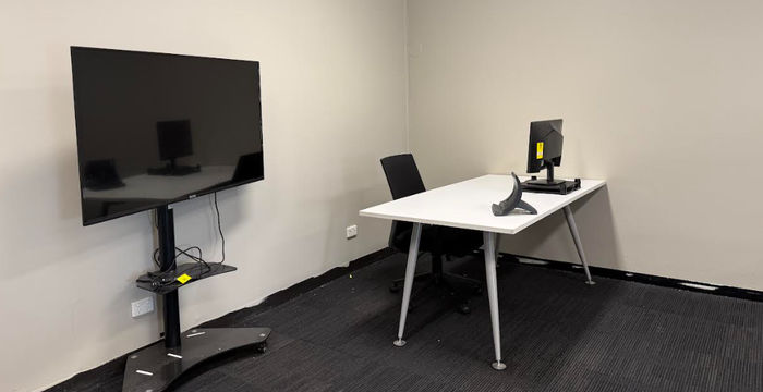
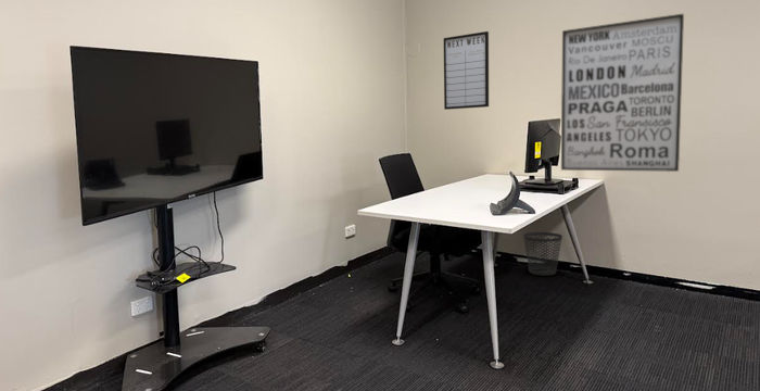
+ wastebasket [522,231,563,277]
+ writing board [443,30,490,111]
+ wall art [560,13,685,173]
